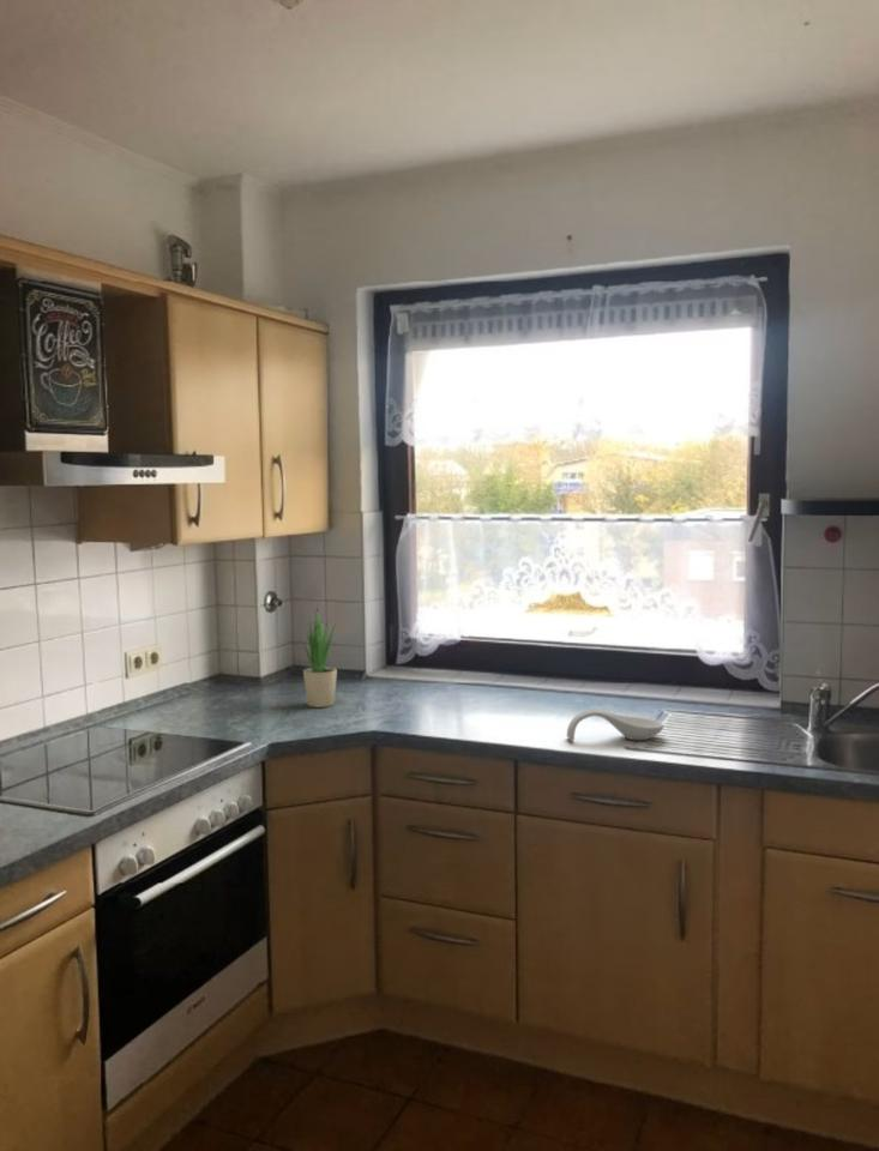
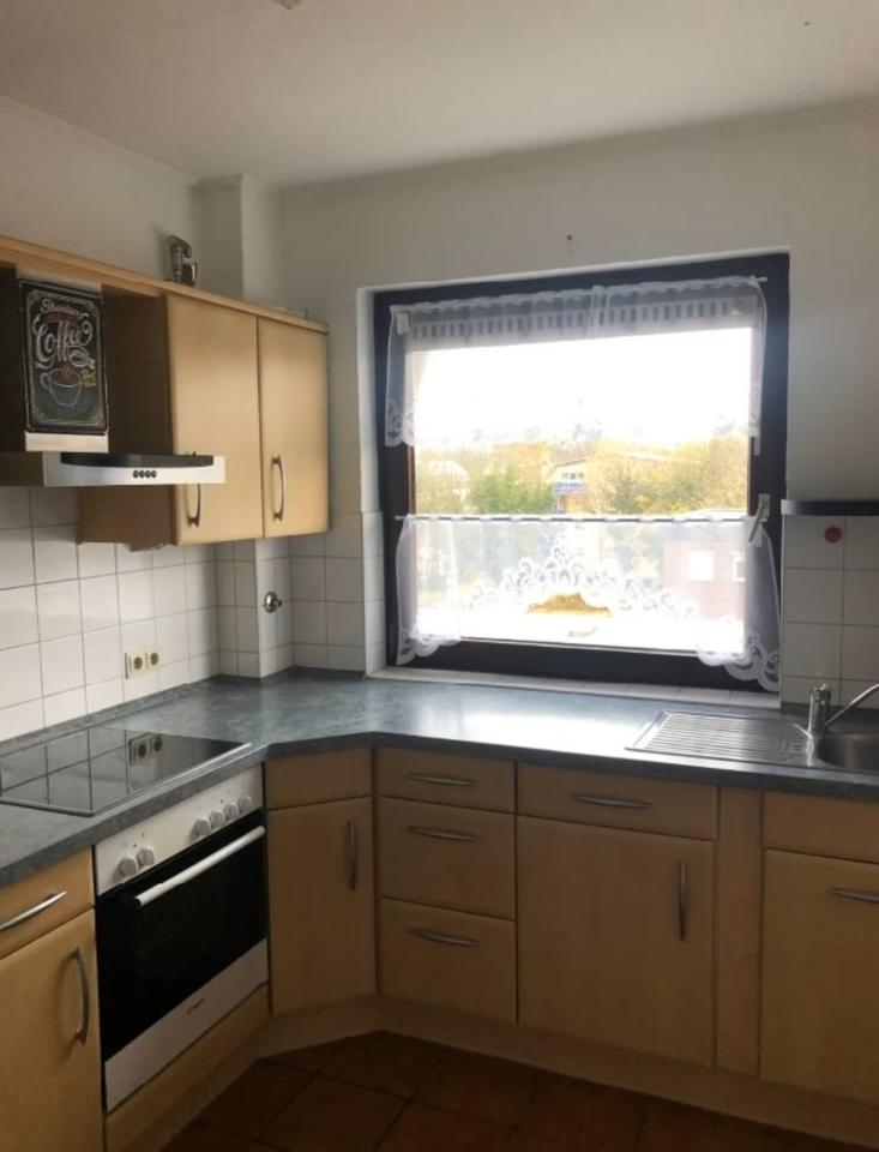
- spoon rest [566,709,666,742]
- potted plant [299,607,338,709]
